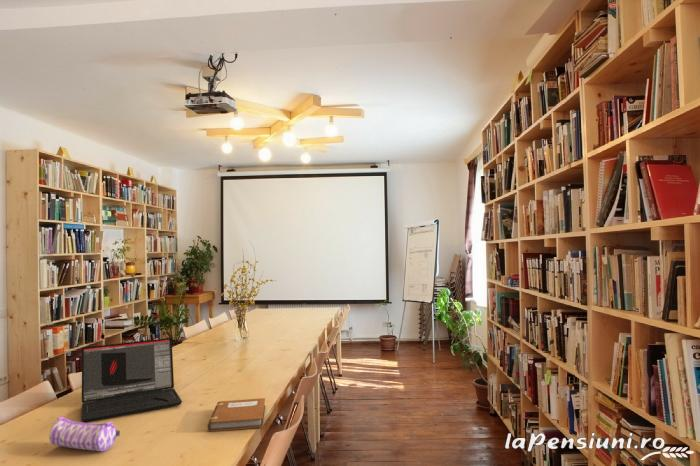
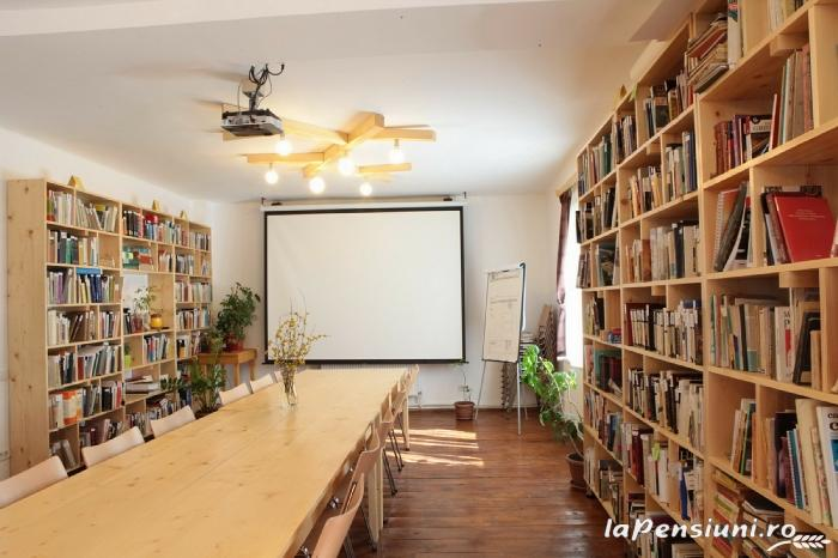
- laptop [80,337,183,423]
- pencil case [48,416,121,452]
- notebook [207,397,266,432]
